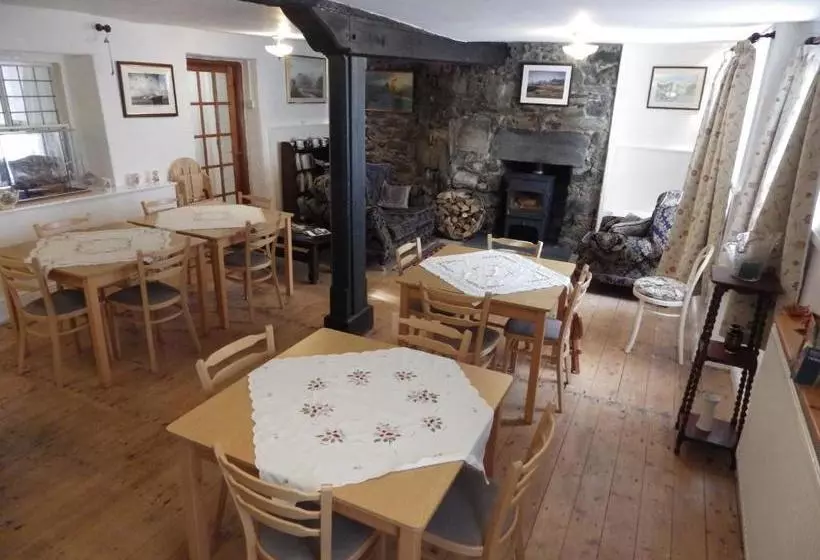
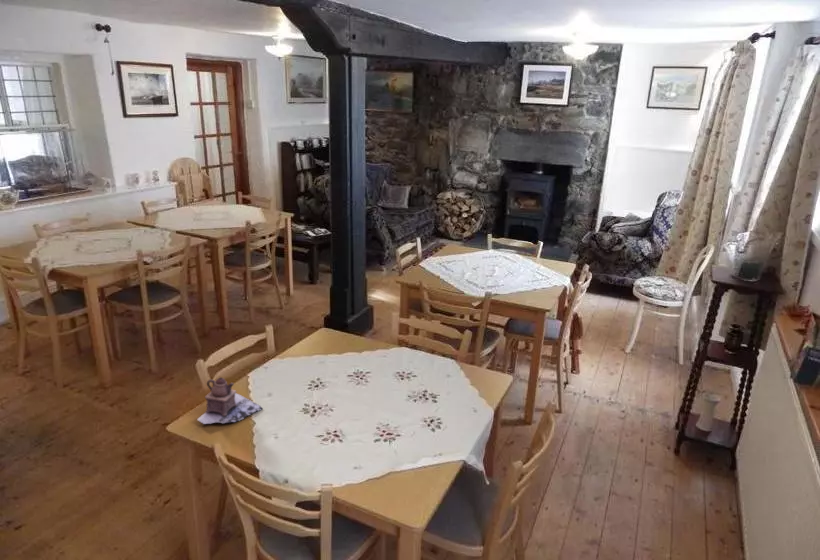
+ teapot [196,376,264,425]
